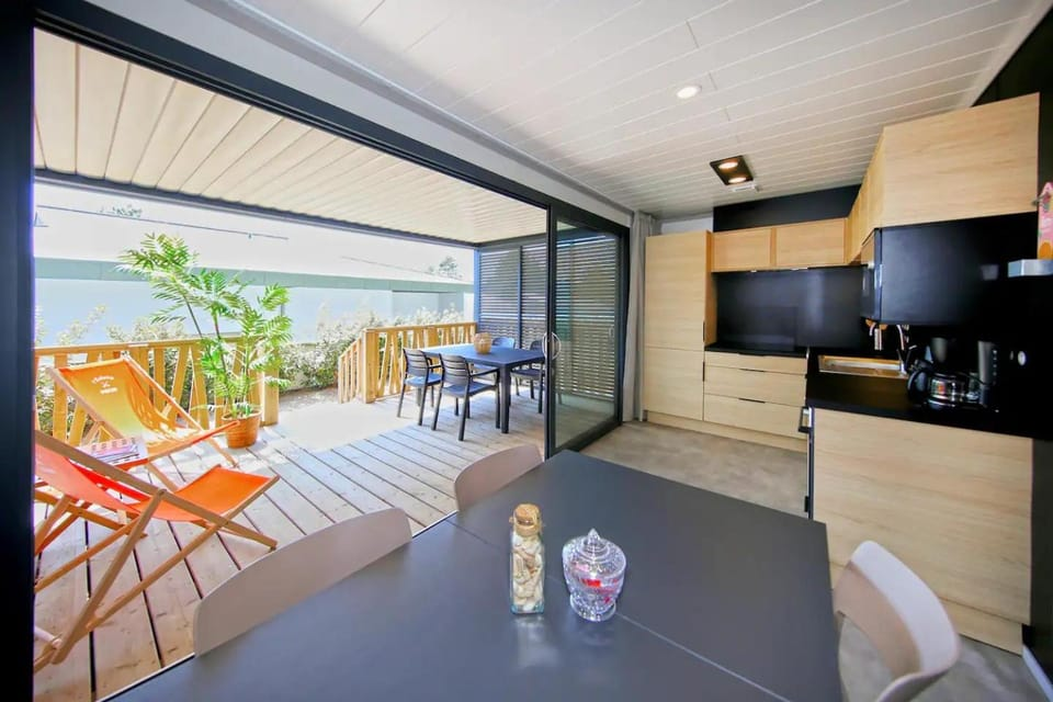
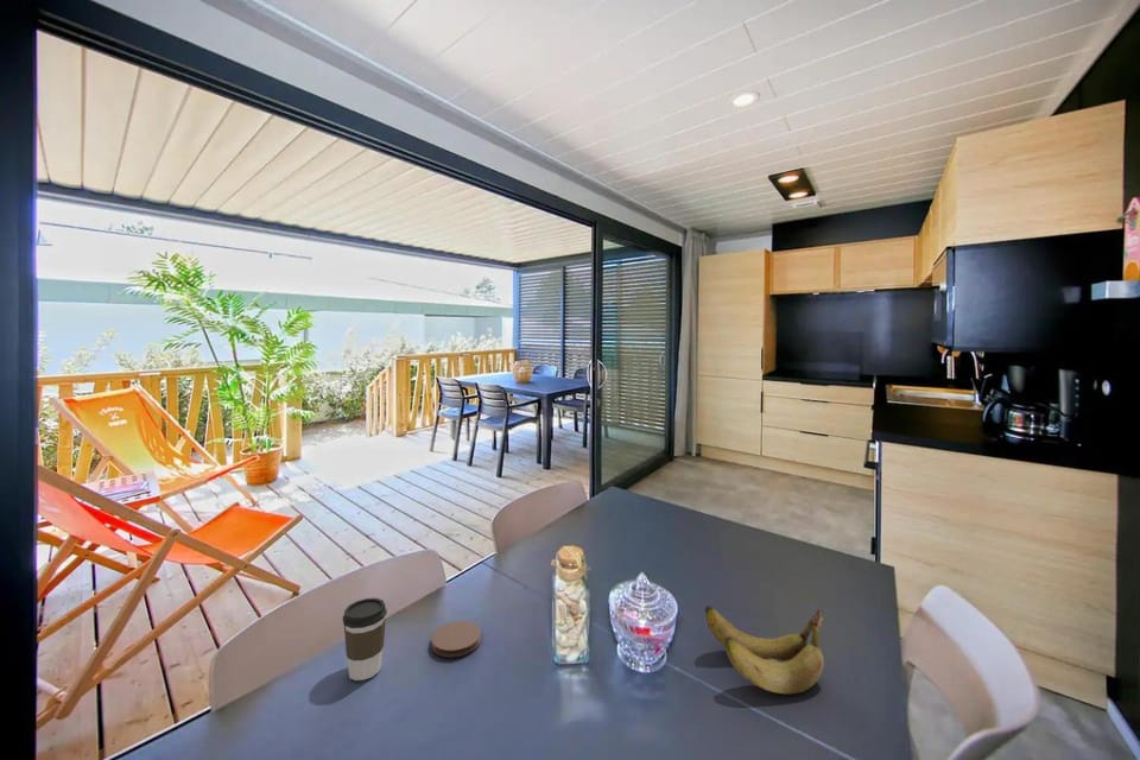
+ coffee cup [342,597,388,682]
+ coaster [430,620,482,658]
+ banana [704,603,825,695]
